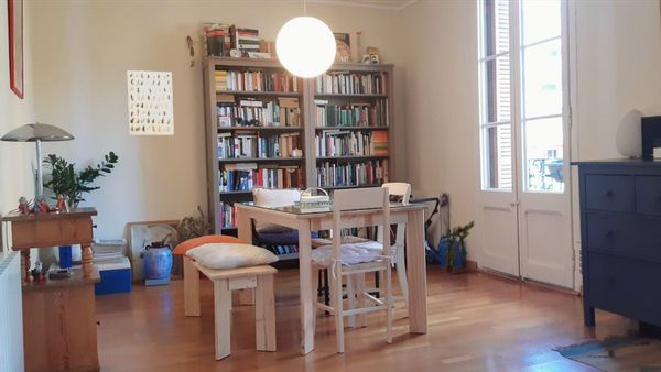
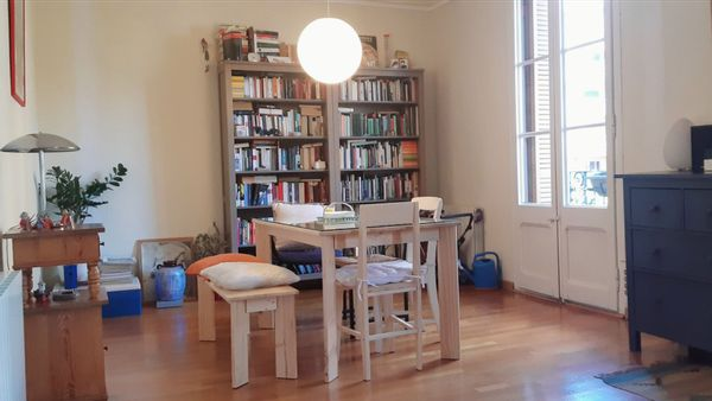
- wall art [126,69,175,136]
- decorative plant [437,219,475,275]
